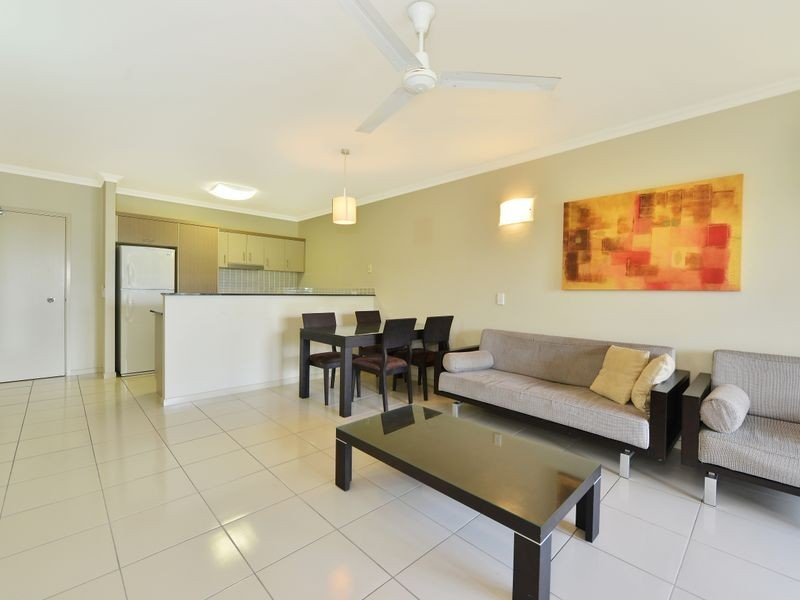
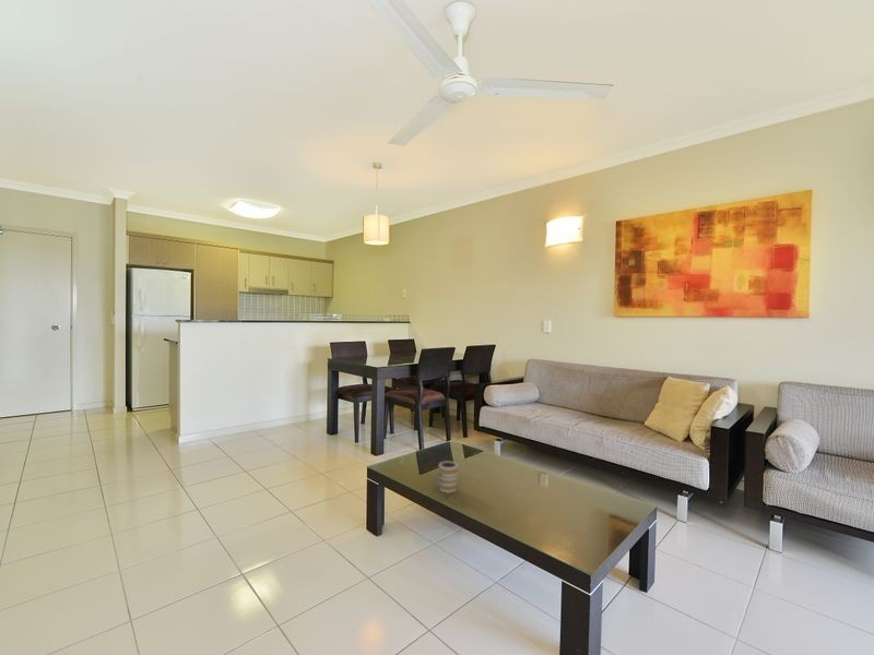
+ mug [434,461,459,493]
